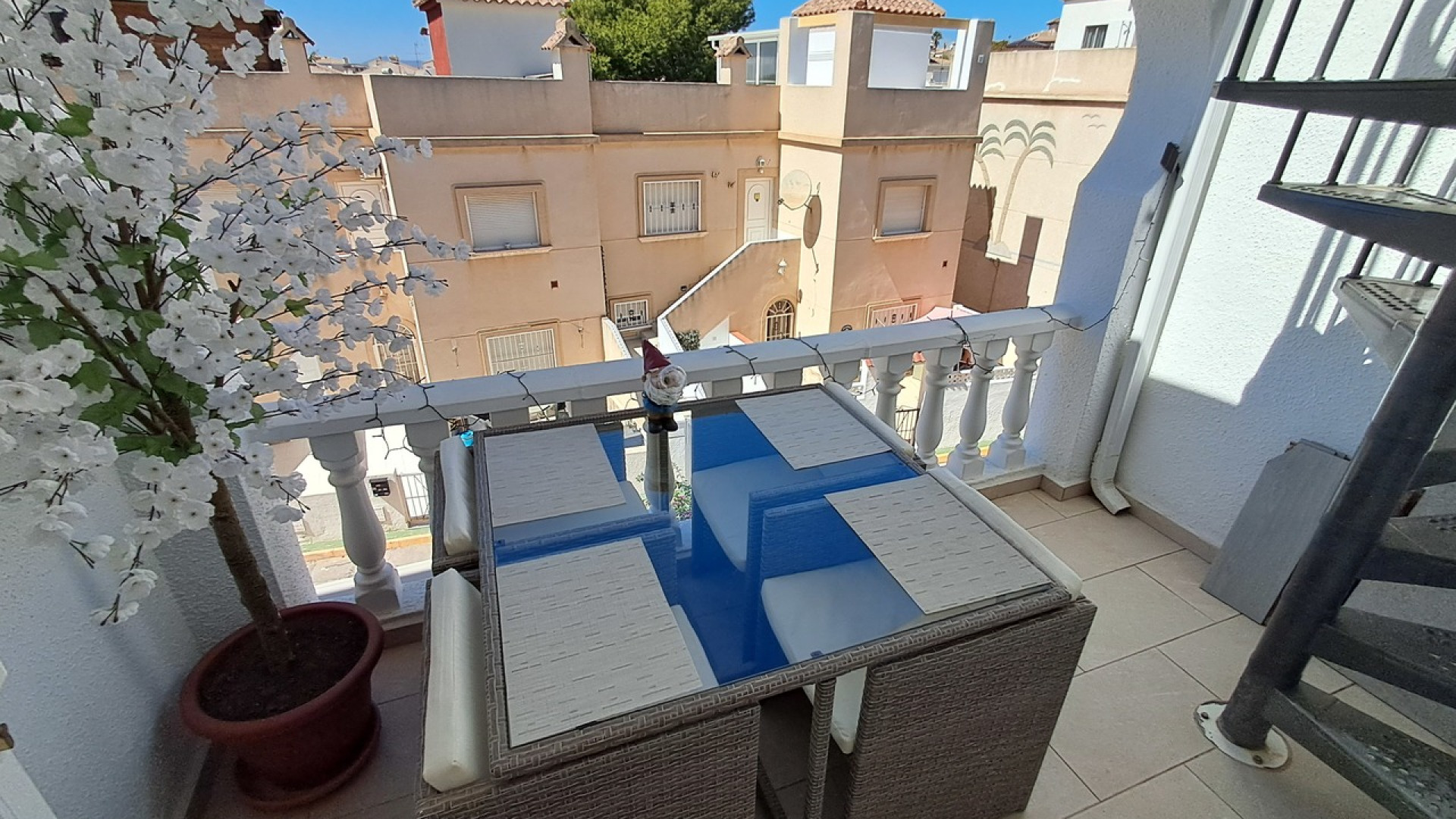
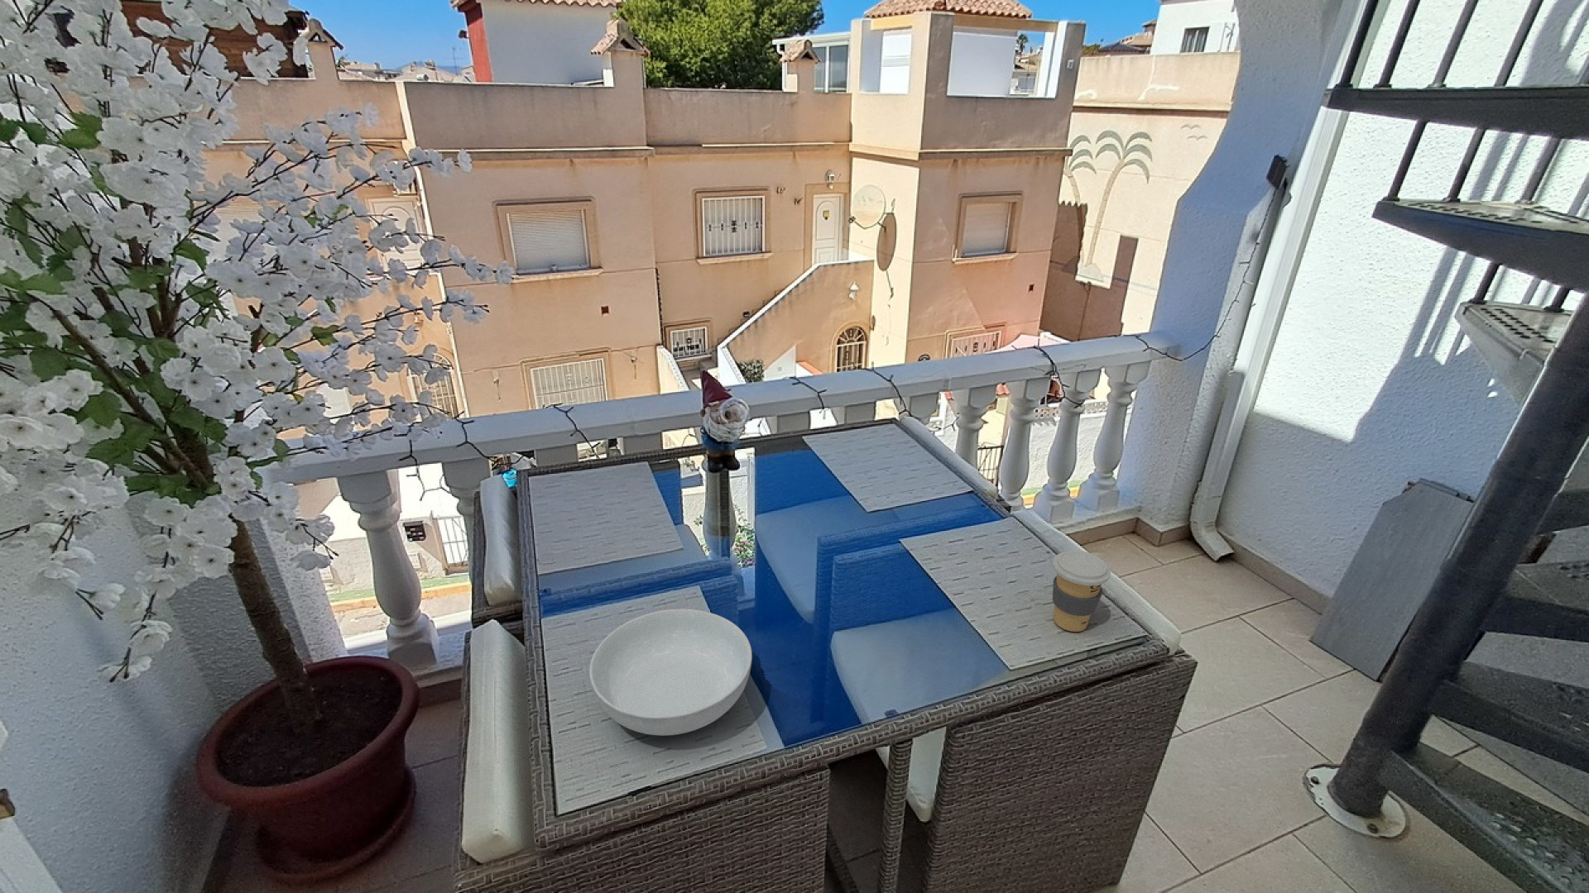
+ serving bowl [588,607,753,736]
+ coffee cup [1052,550,1111,632]
